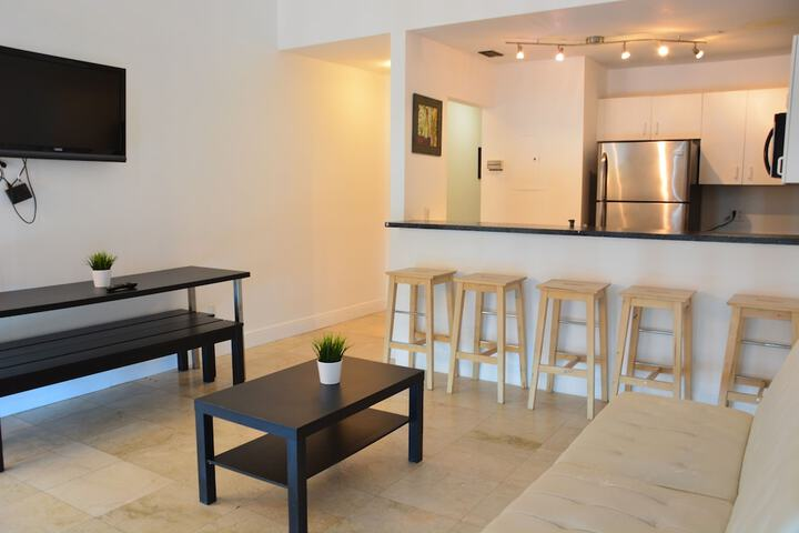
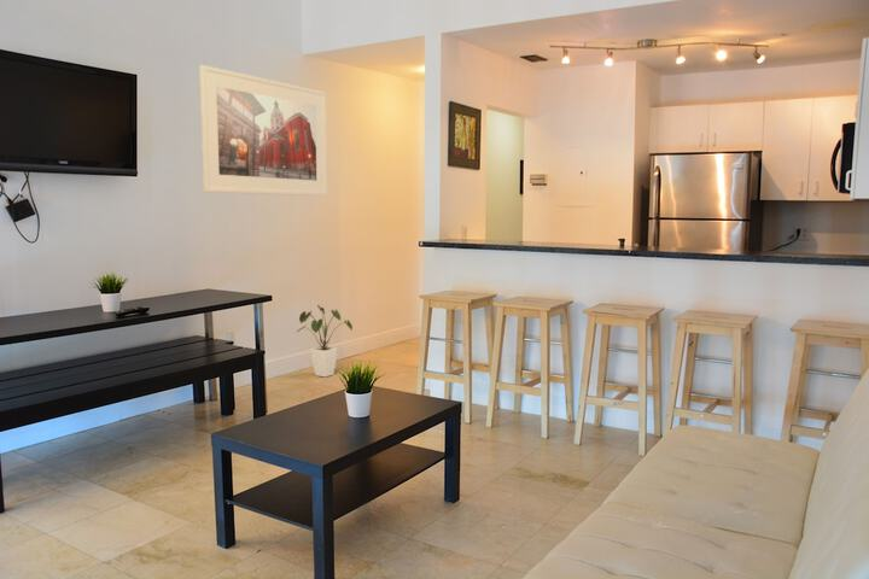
+ house plant [296,304,354,379]
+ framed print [198,64,328,197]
